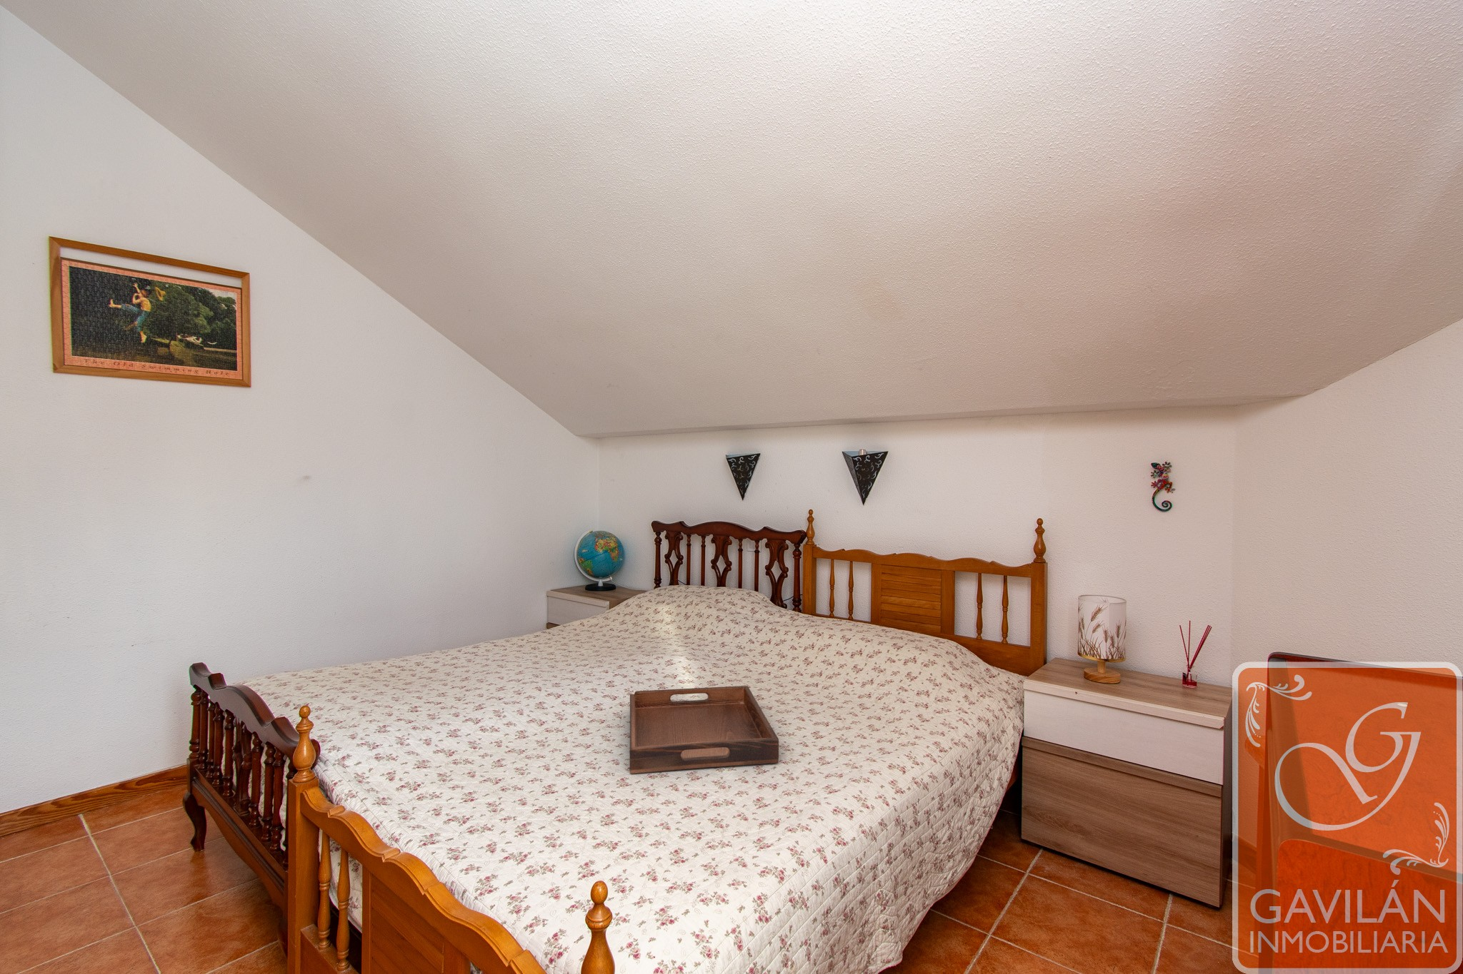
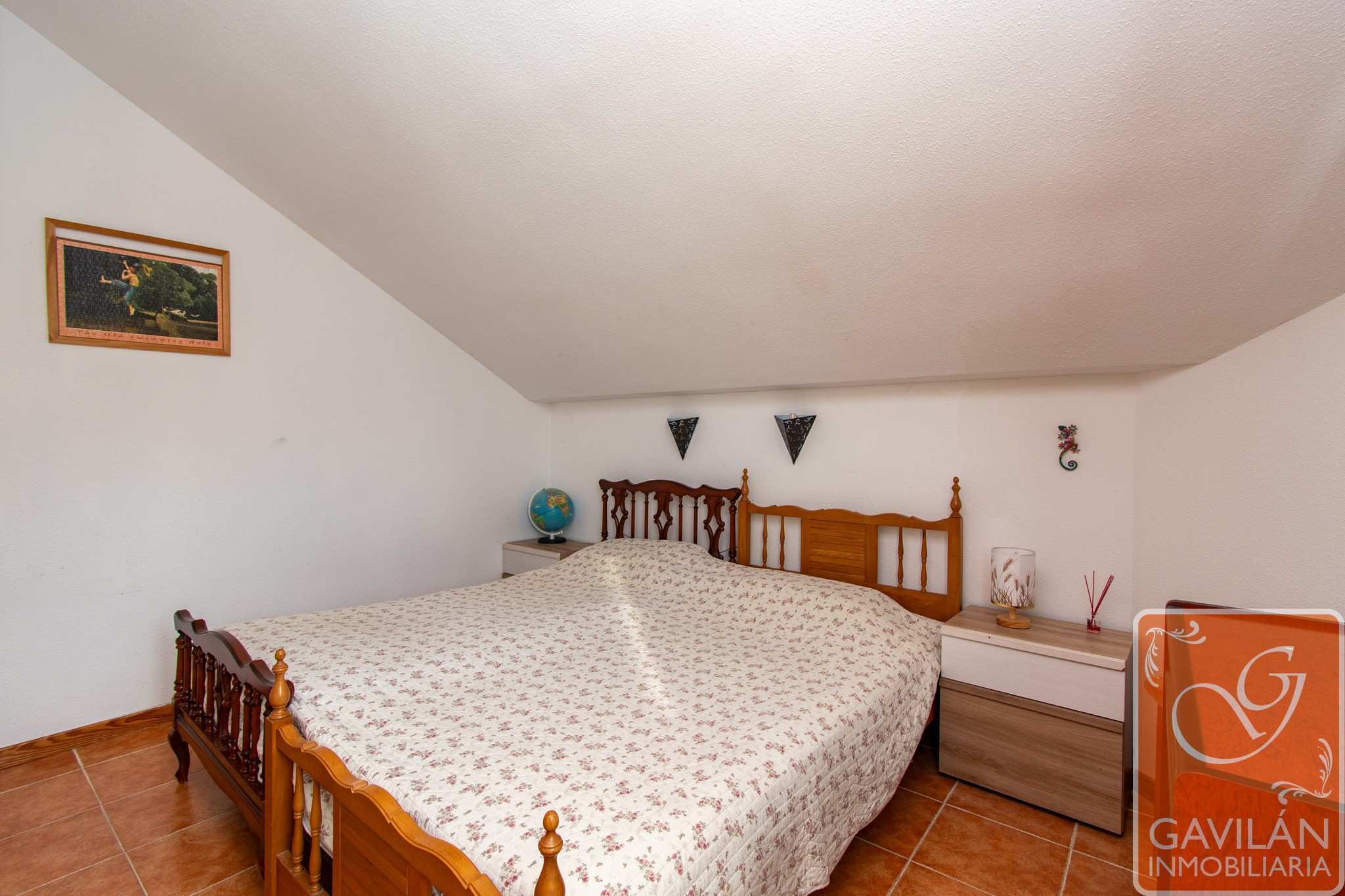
- serving tray [629,685,780,775]
